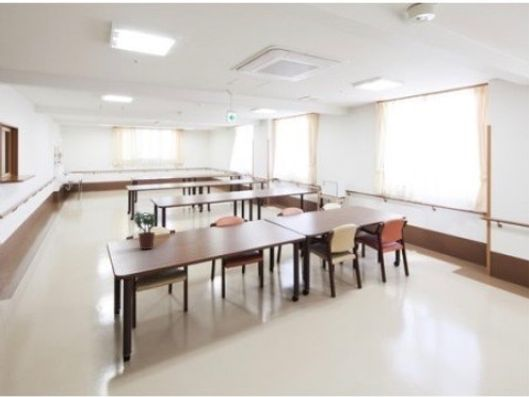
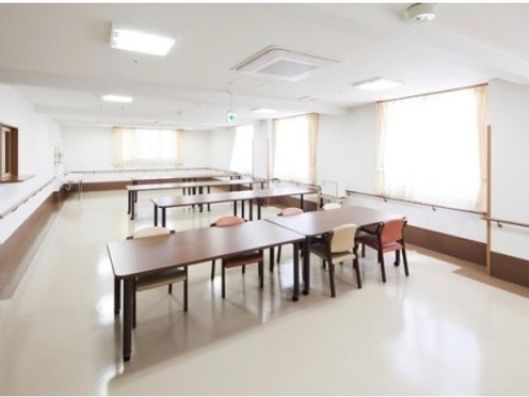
- potted plant [131,210,158,250]
